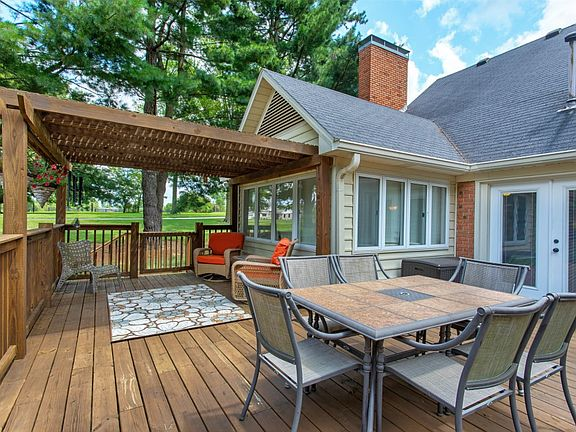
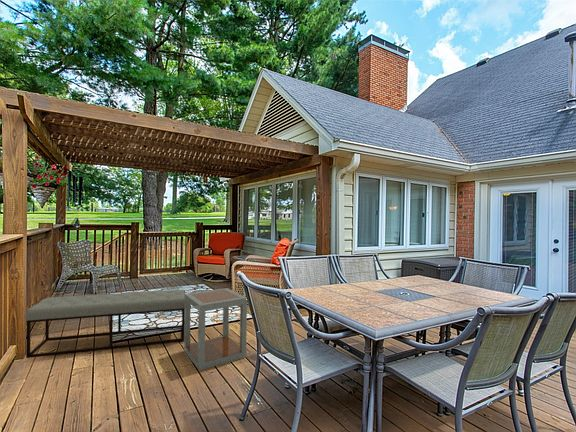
+ bench [25,288,186,359]
+ side table [183,287,248,371]
